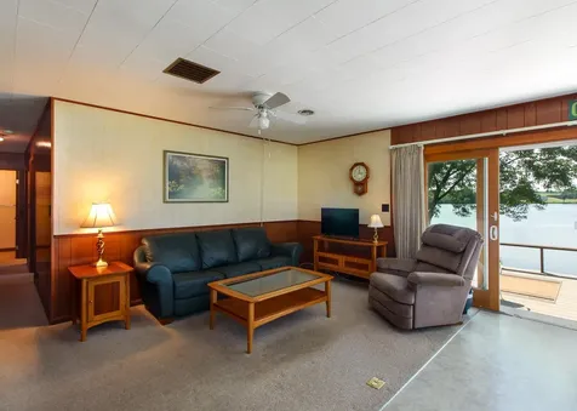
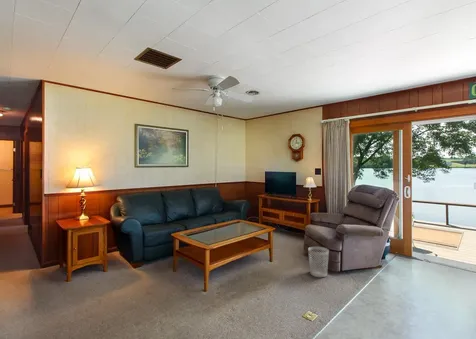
+ wastebasket [307,246,330,278]
